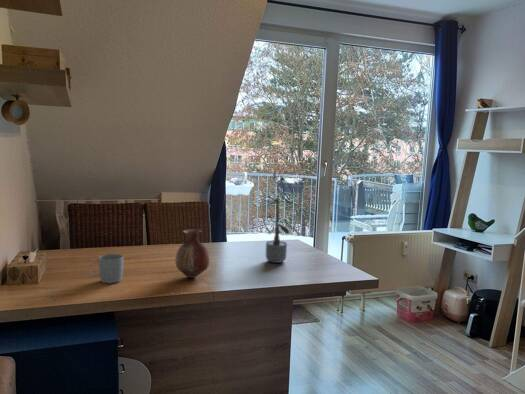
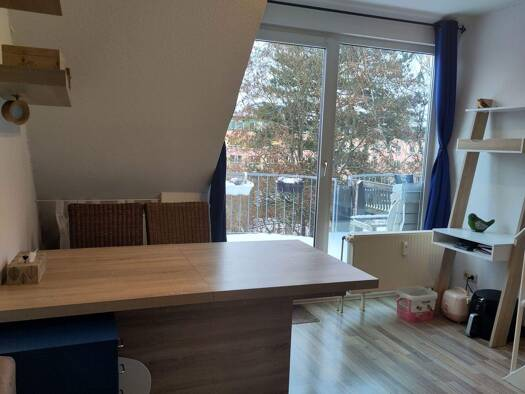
- potted plant [262,170,298,264]
- vase [174,229,211,279]
- mug [88,253,124,284]
